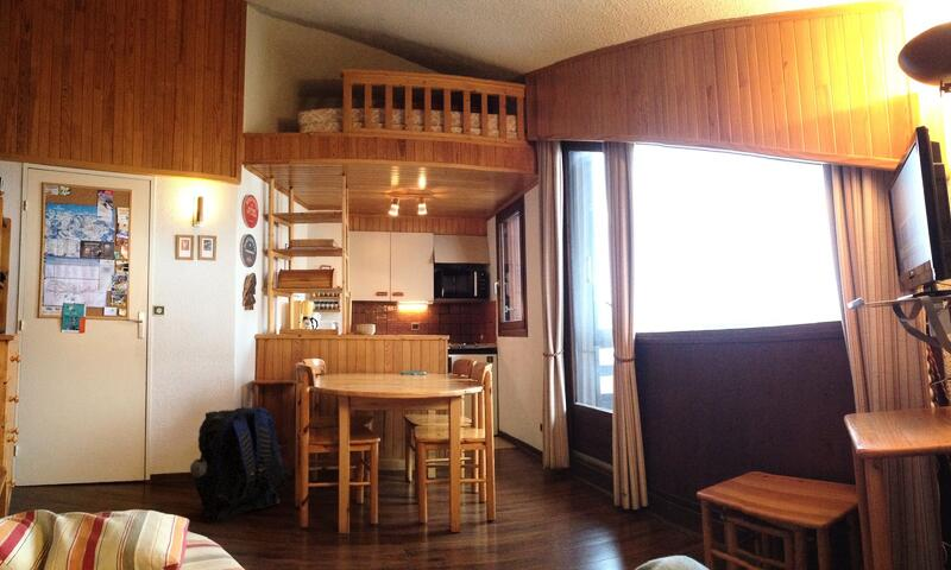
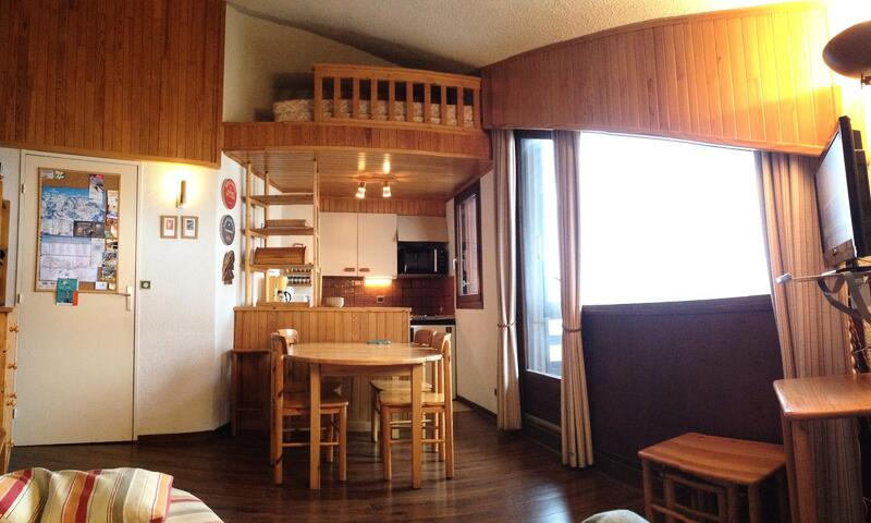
- backpack [189,404,292,525]
